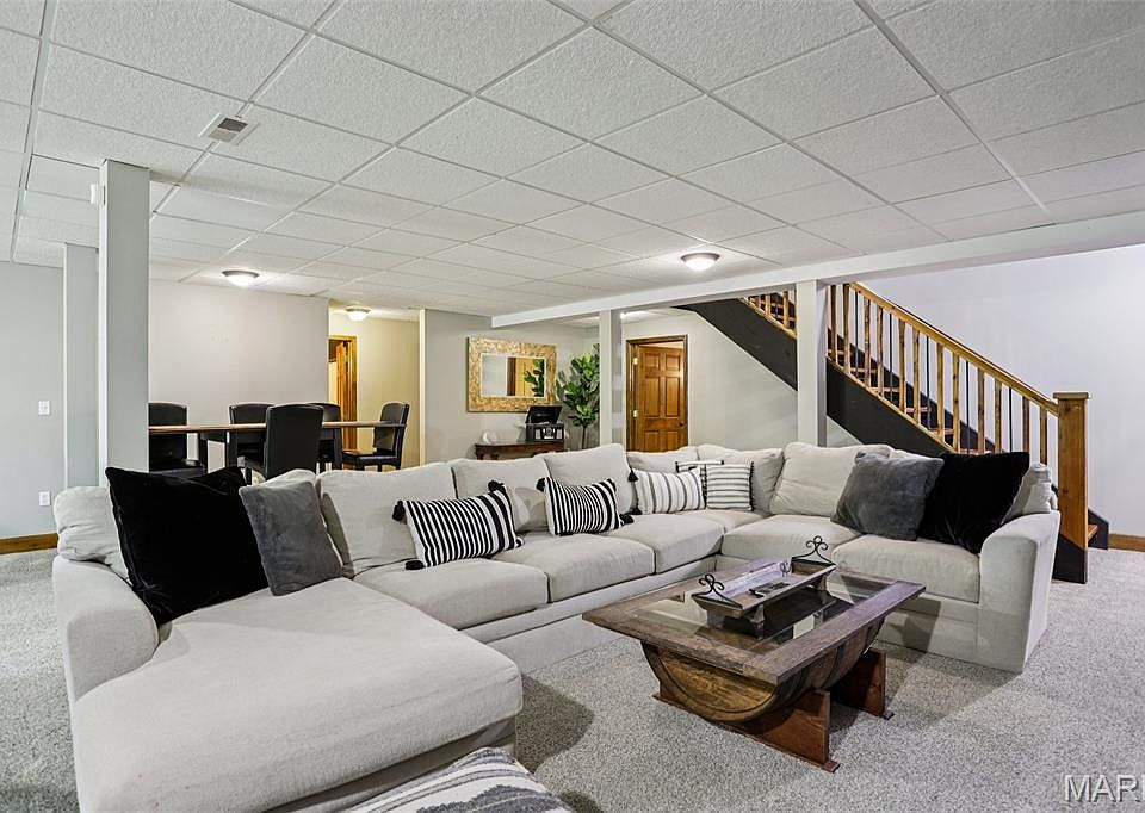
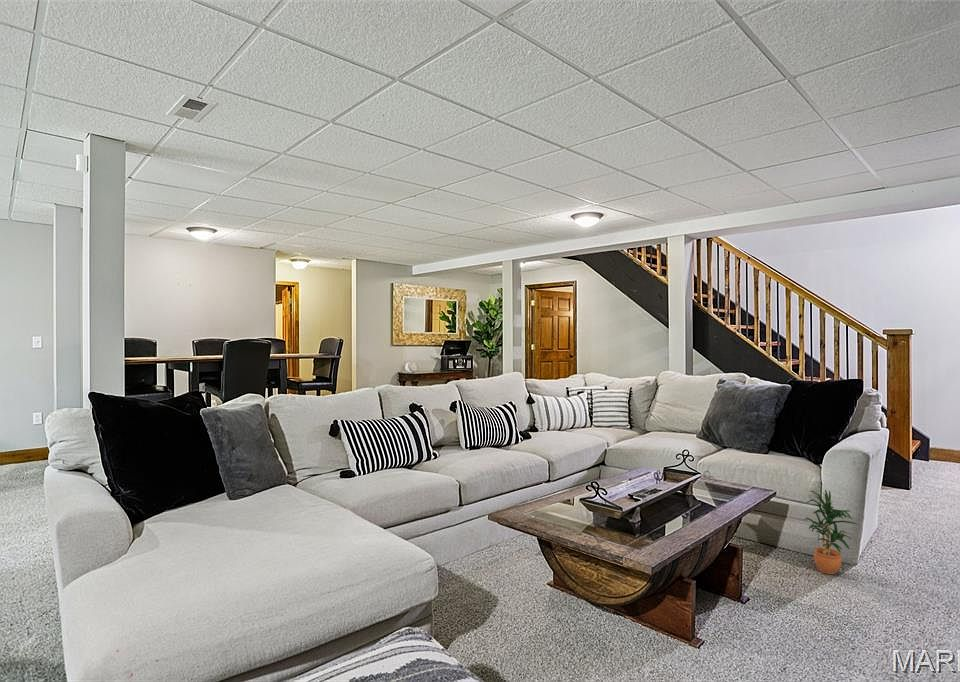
+ potted plant [802,489,859,575]
